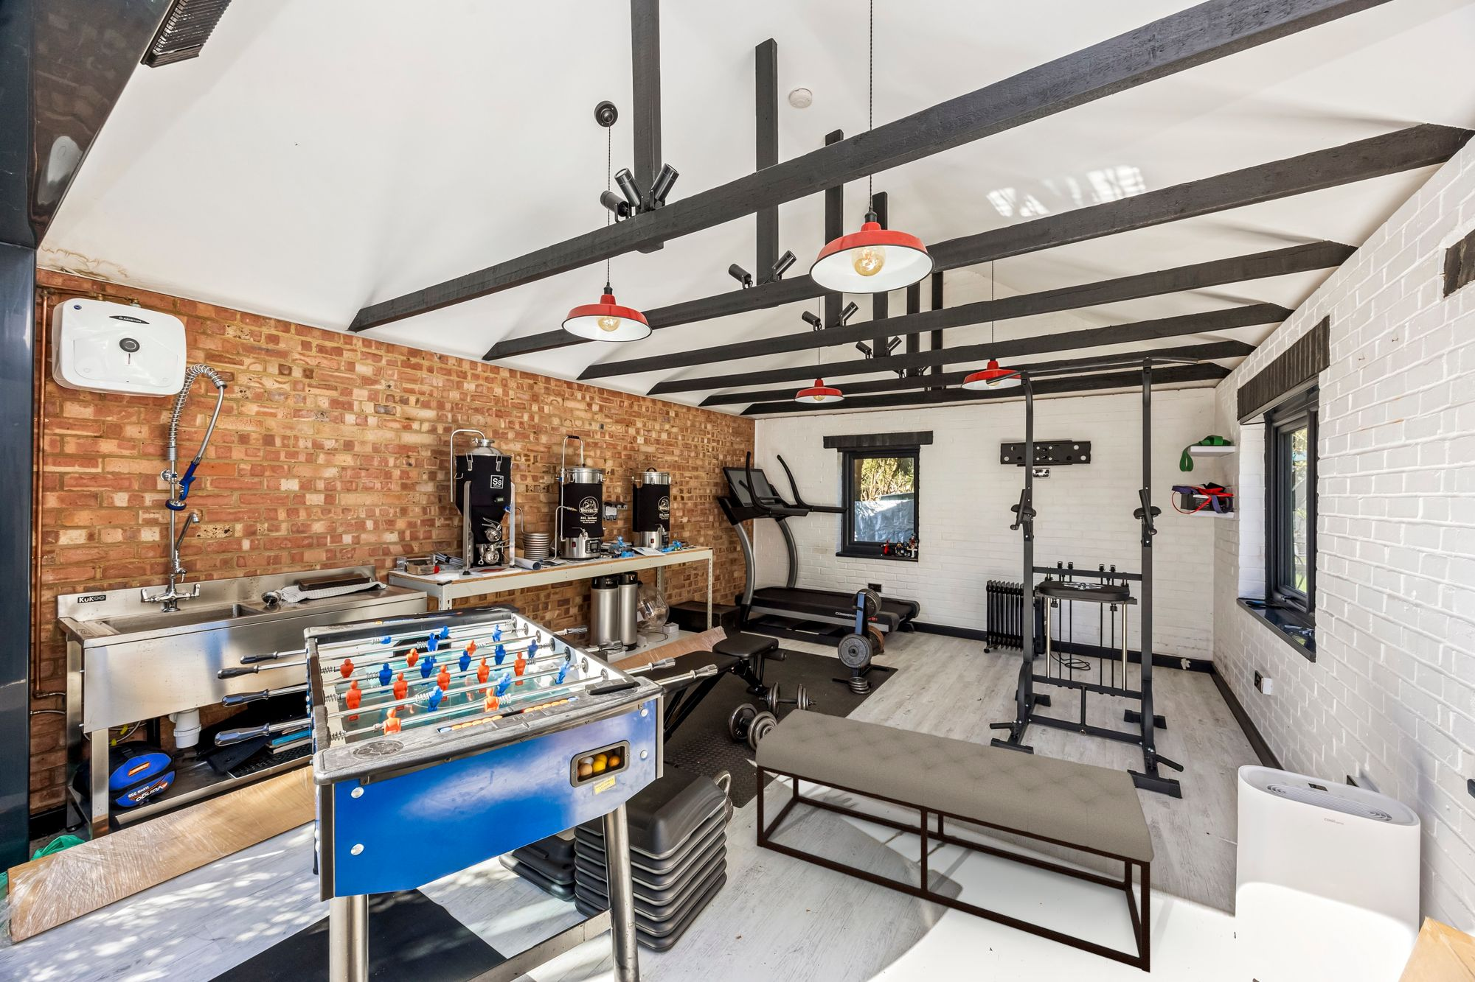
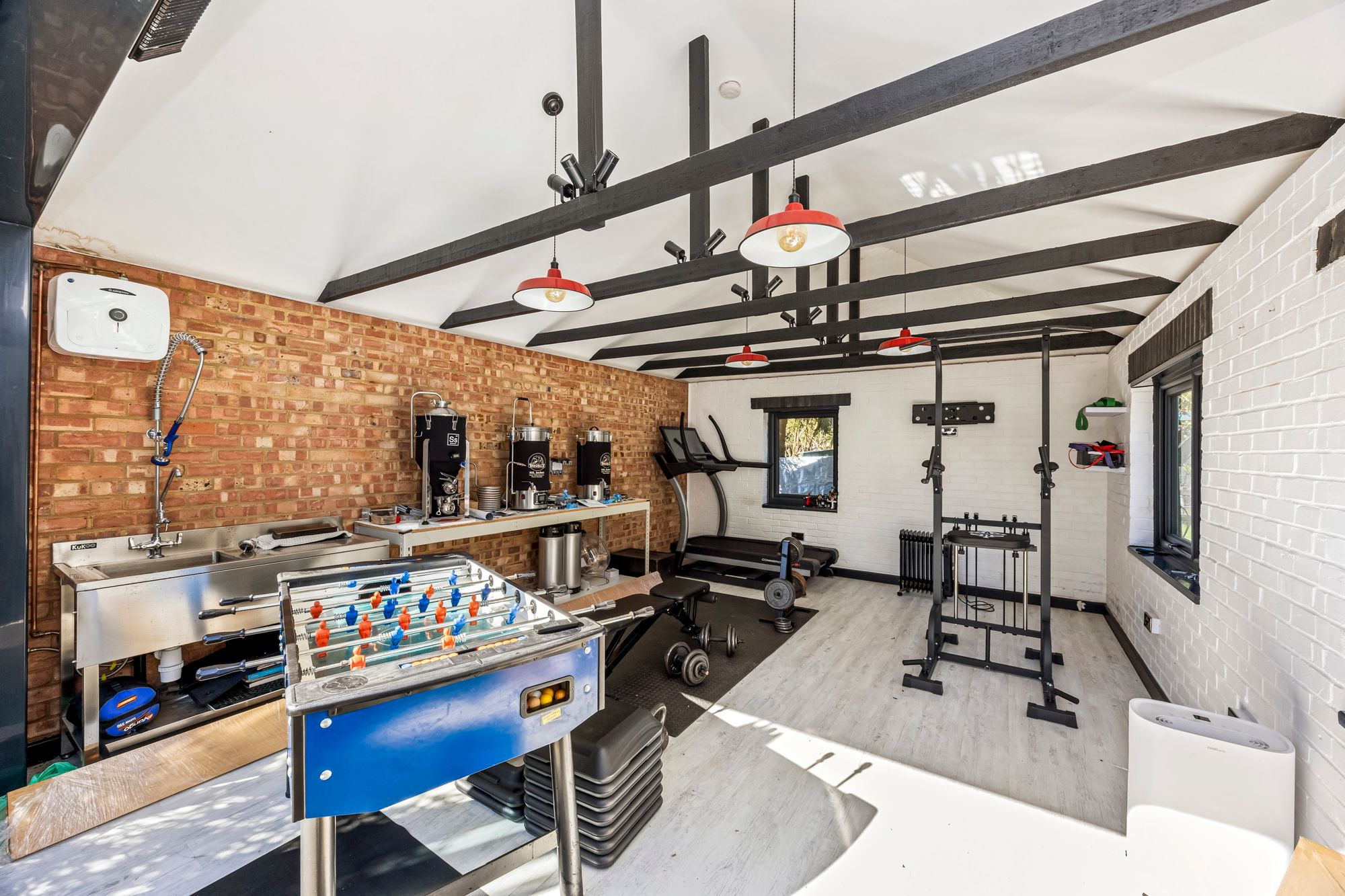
- bench [754,708,1155,974]
